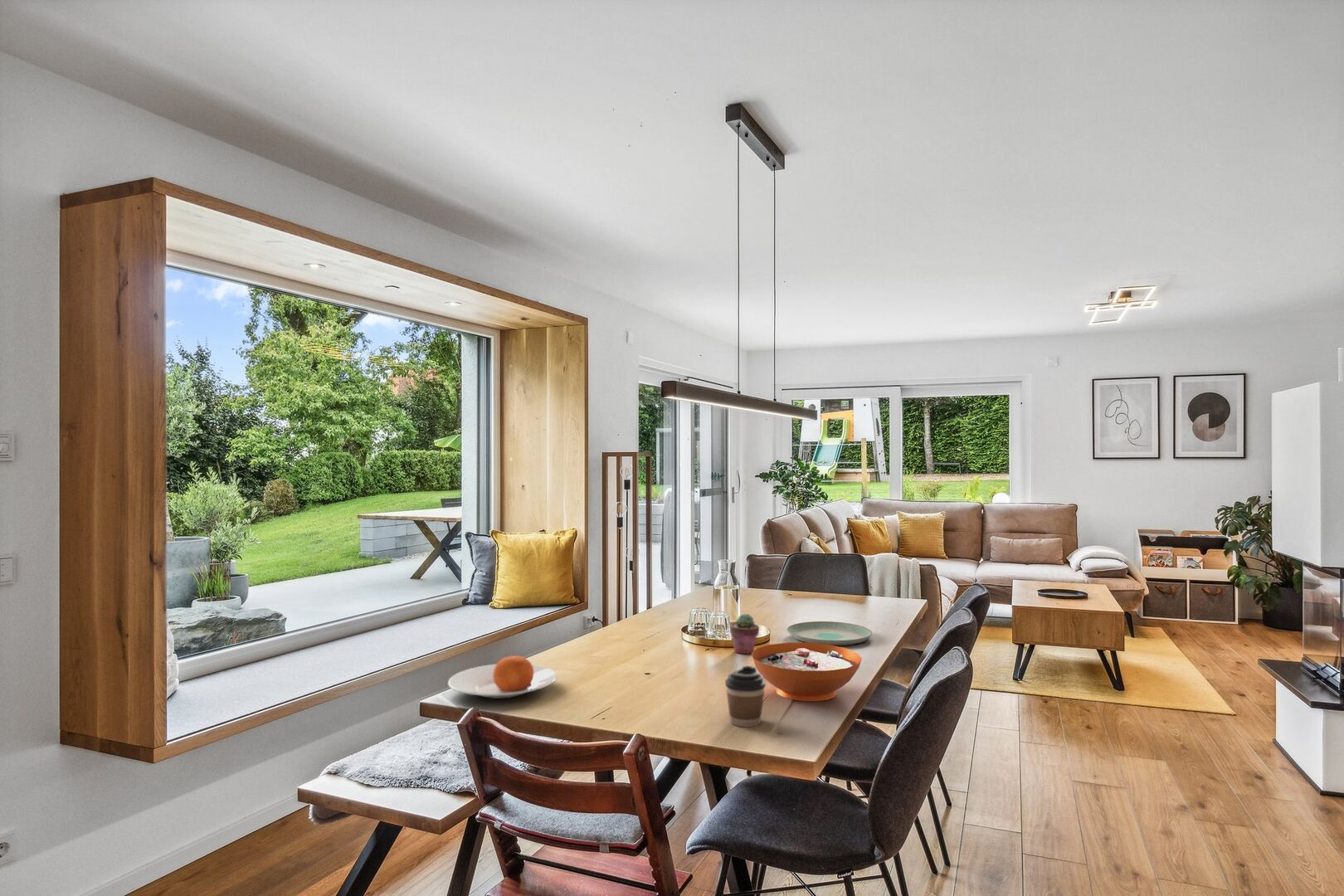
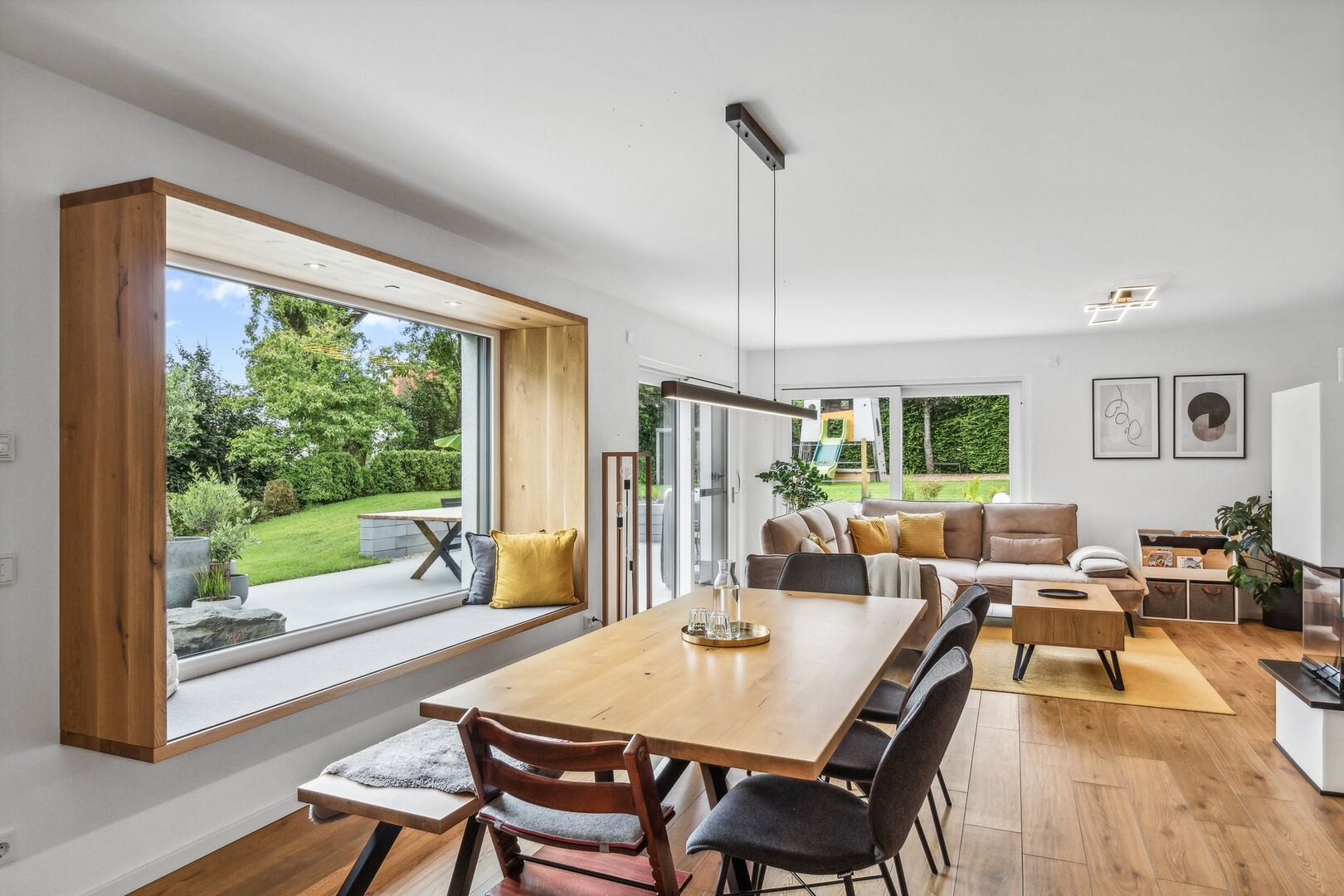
- potted succulent [729,613,760,655]
- decorative bowl [751,642,863,702]
- plate [447,655,558,699]
- plate [786,621,873,646]
- coffee cup [724,665,767,728]
